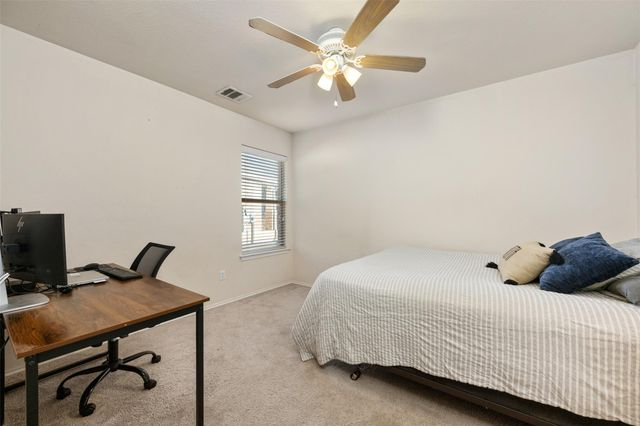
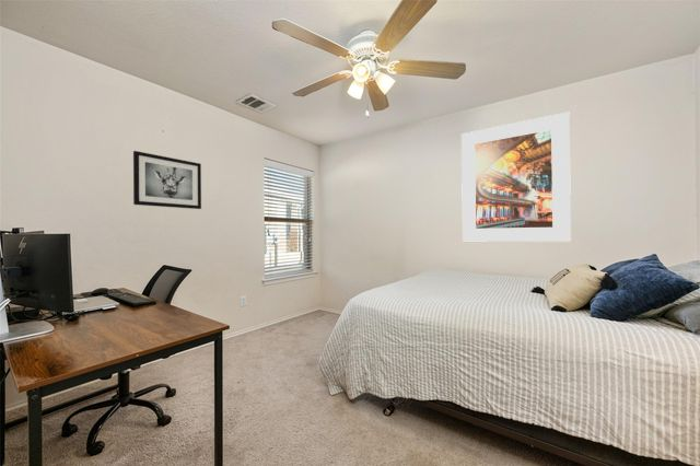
+ wall art [132,150,202,210]
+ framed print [460,110,572,243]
